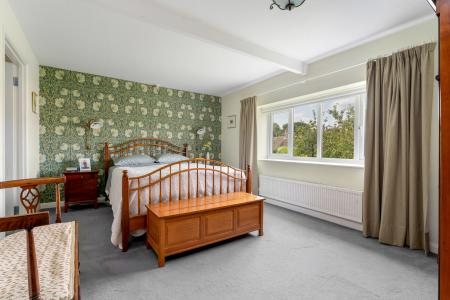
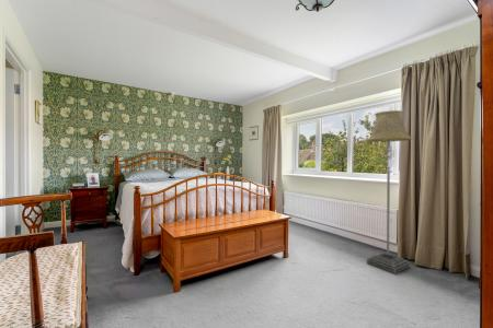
+ floor lamp [366,109,413,274]
